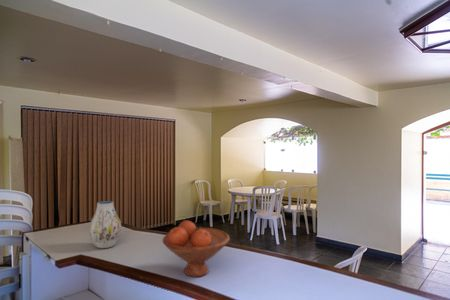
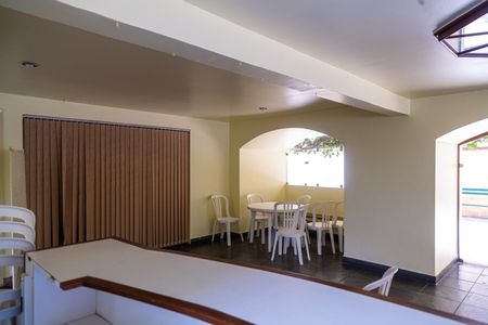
- vase [88,200,122,249]
- fruit bowl [161,220,231,278]
